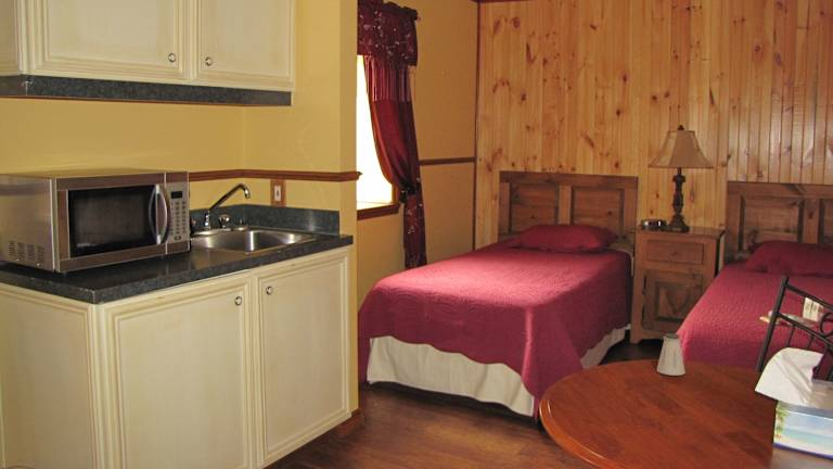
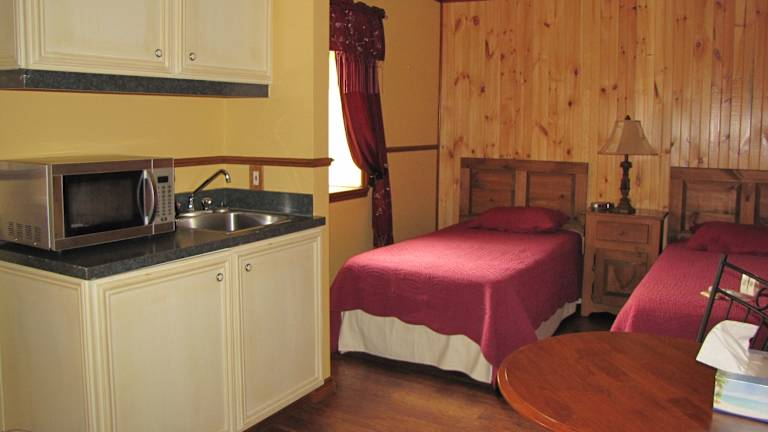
- saltshaker [656,332,687,377]
